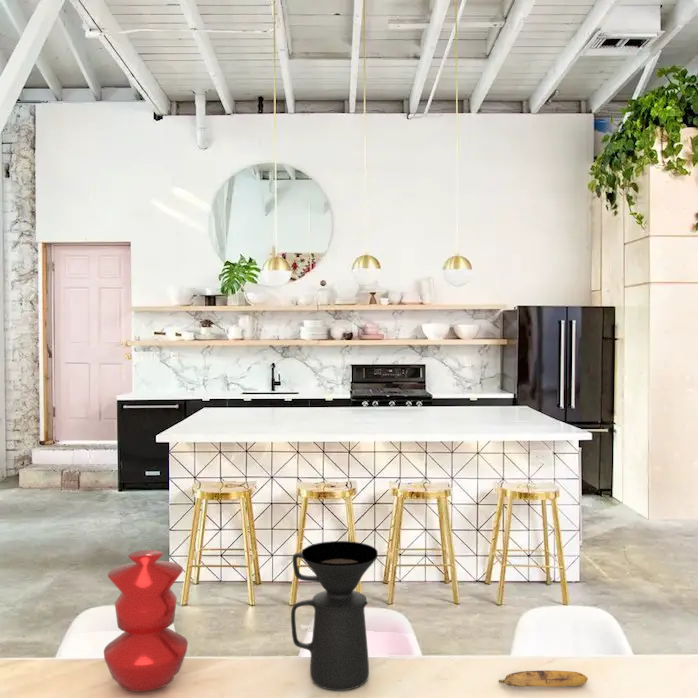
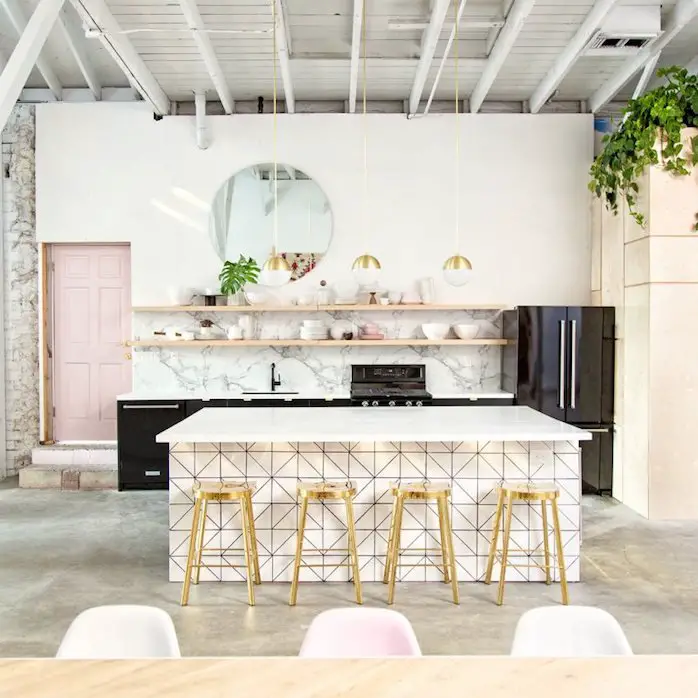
- vase [103,549,189,692]
- coffee maker [290,540,379,691]
- banana [498,670,589,688]
